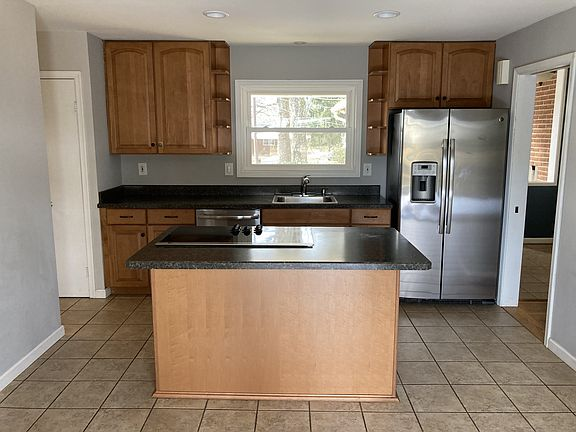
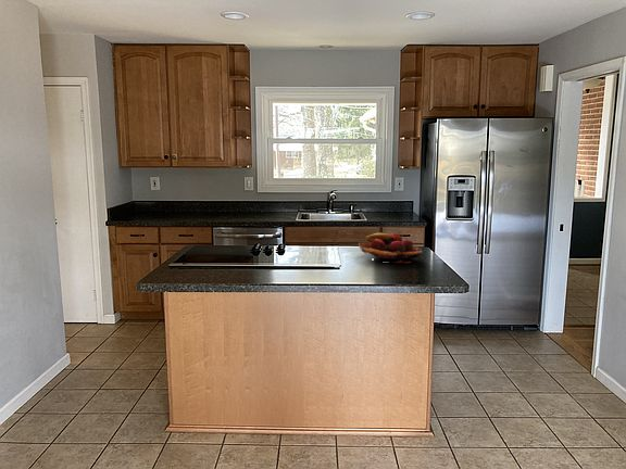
+ fruit basket [358,231,423,264]
